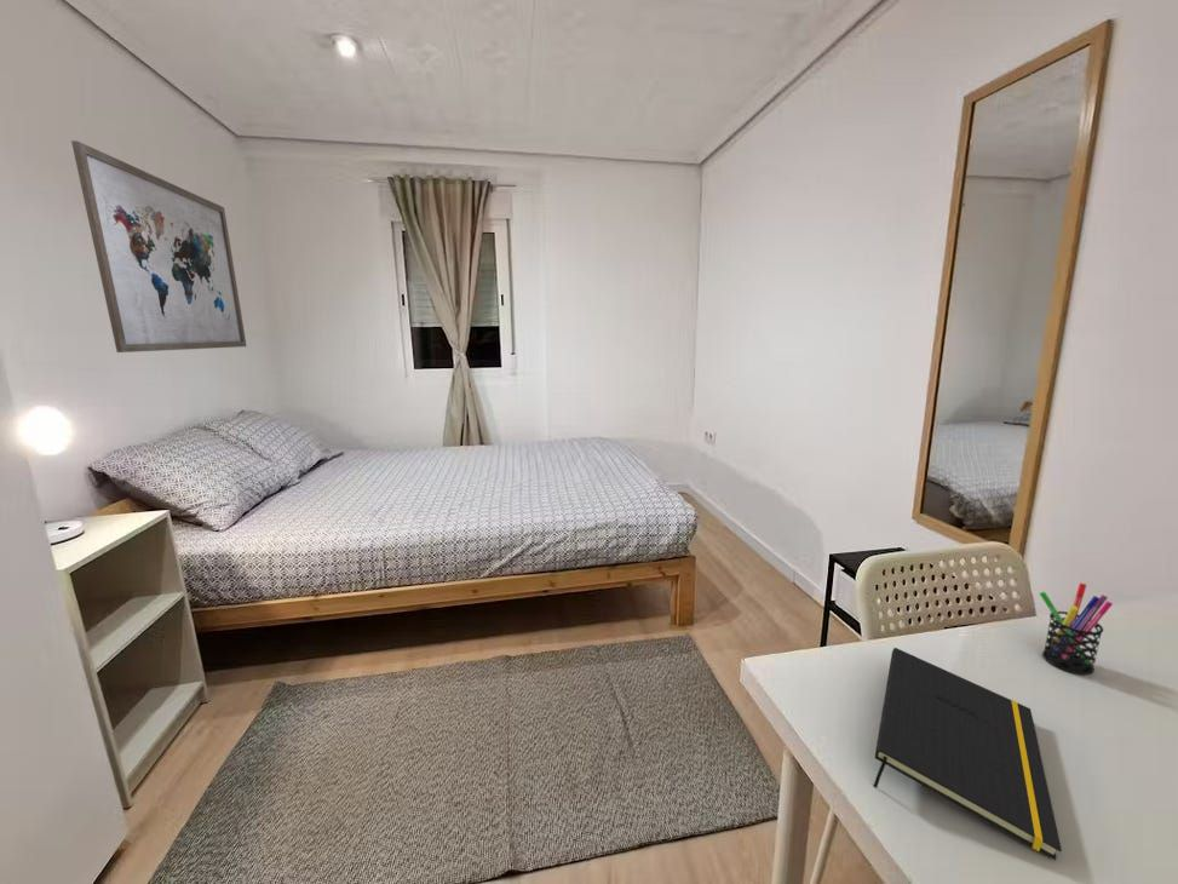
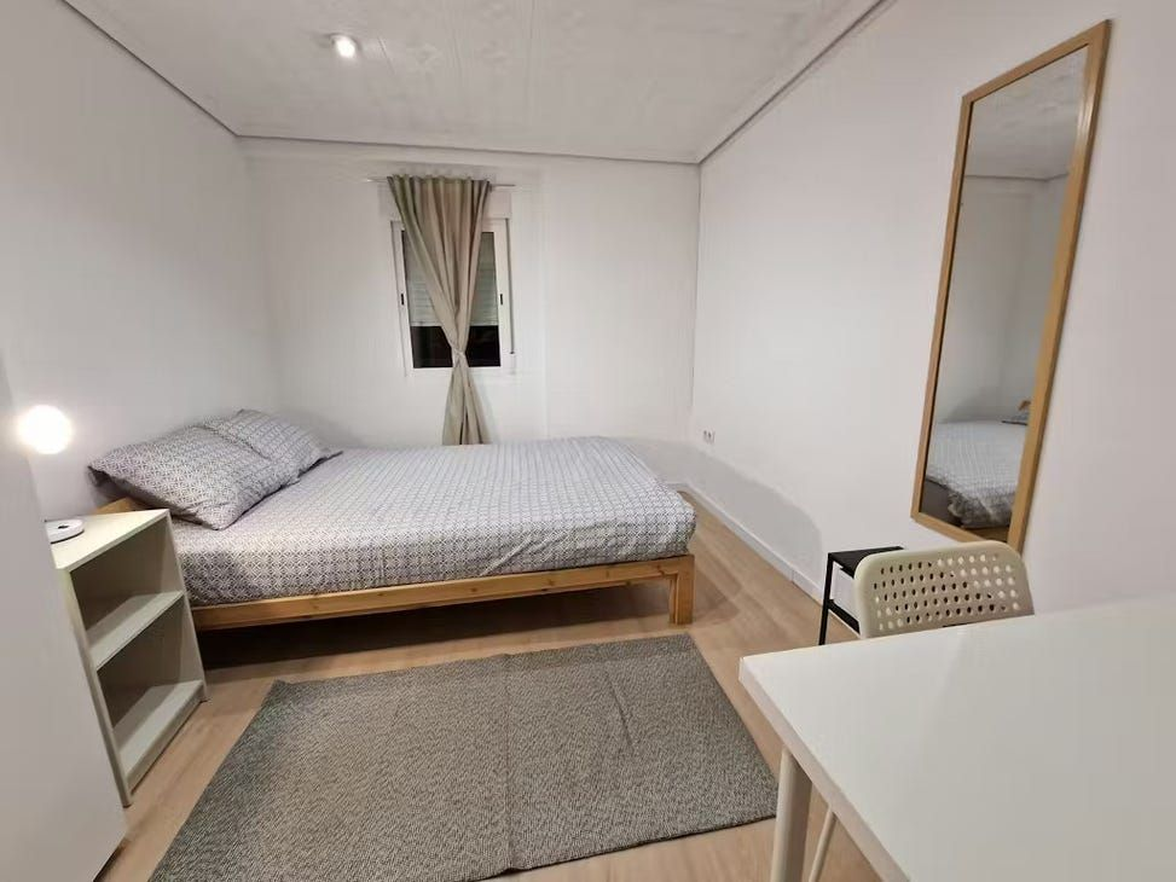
- notepad [873,647,1063,861]
- pen holder [1039,581,1114,676]
- wall art [70,139,248,354]
